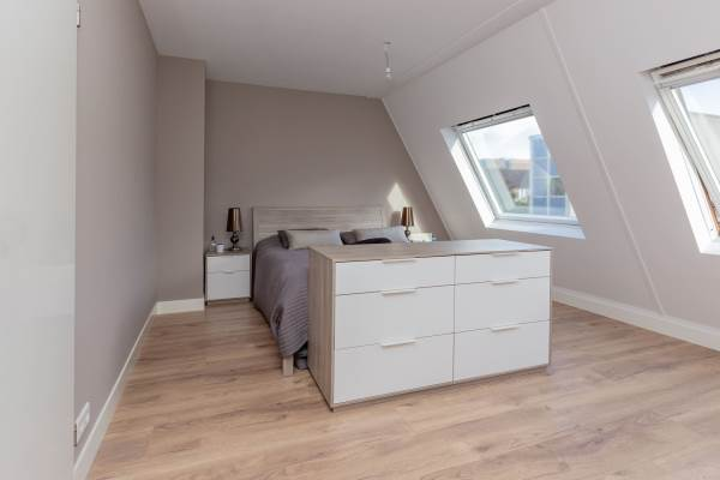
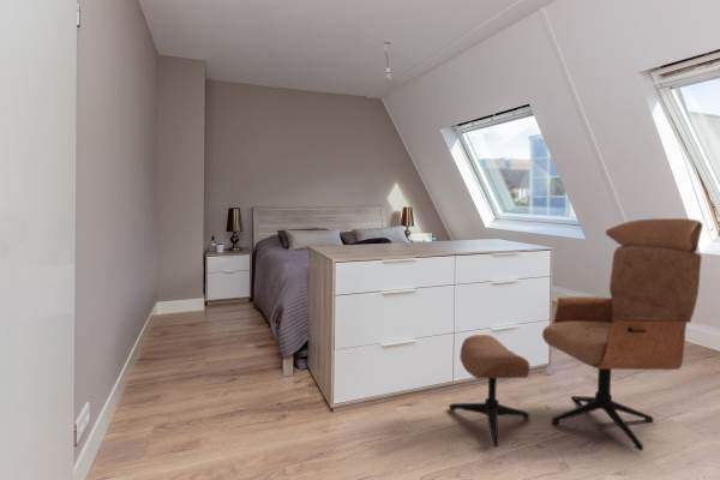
+ lounge chair [449,217,704,451]
